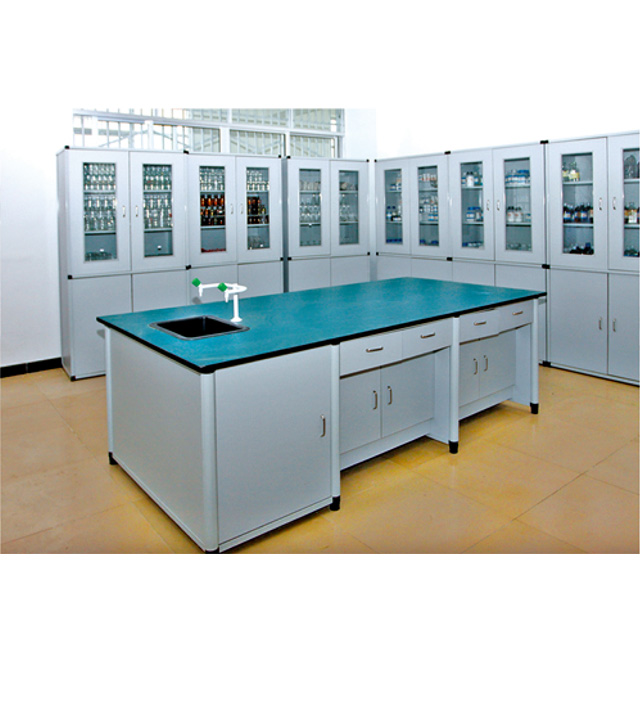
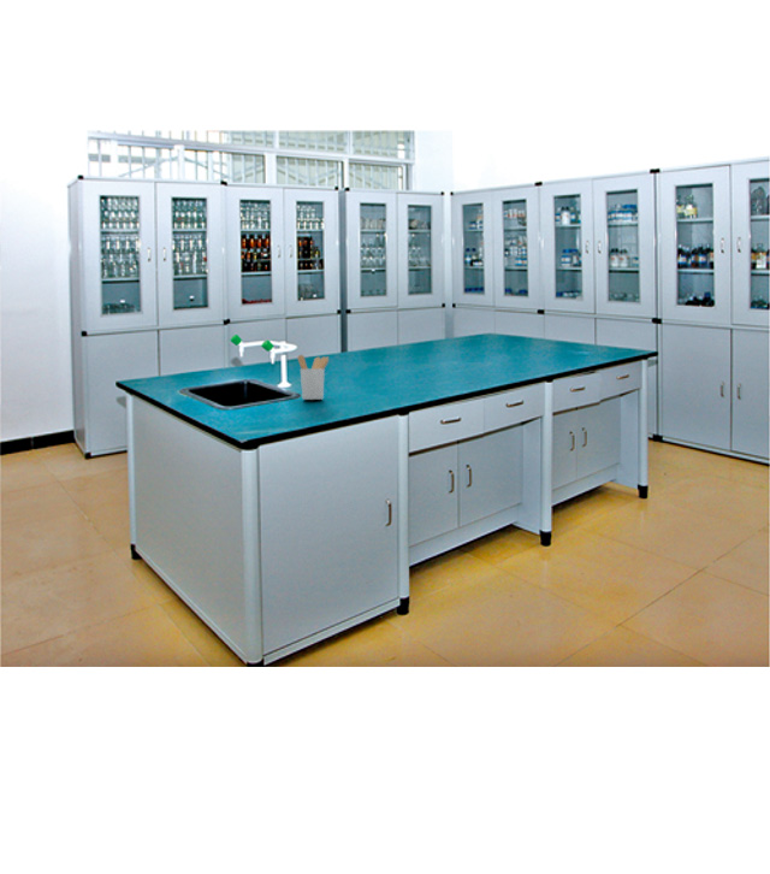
+ utensil holder [296,354,331,401]
